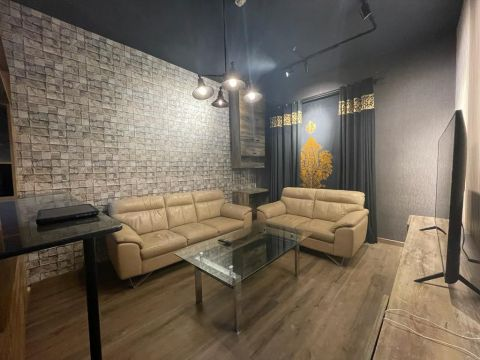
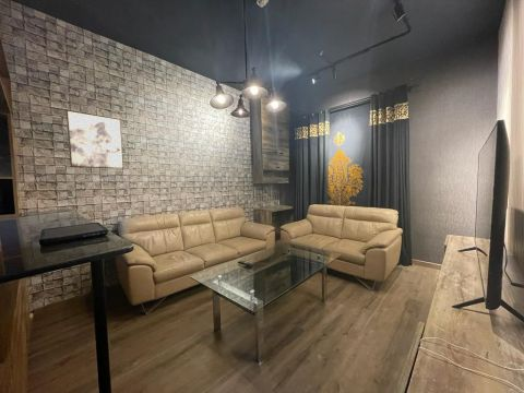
+ wall art [66,109,124,169]
